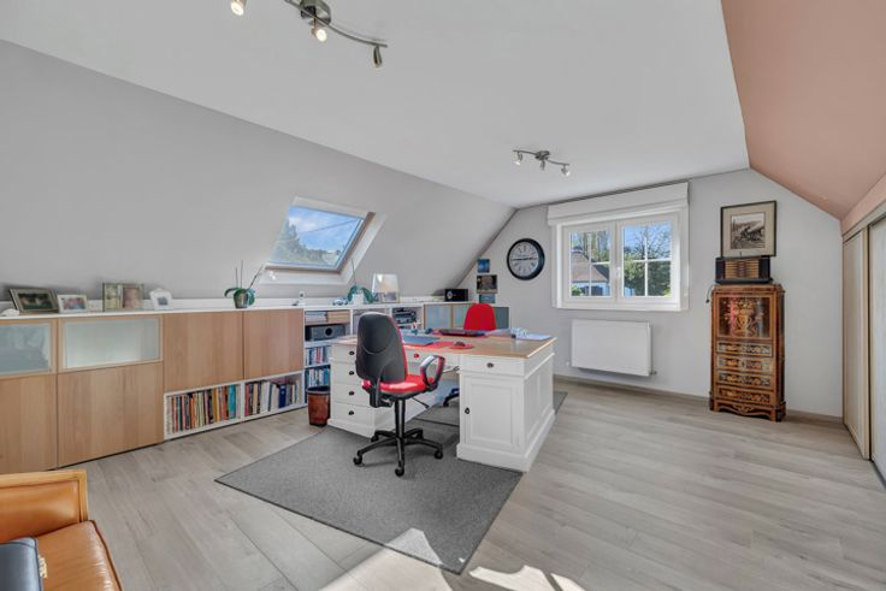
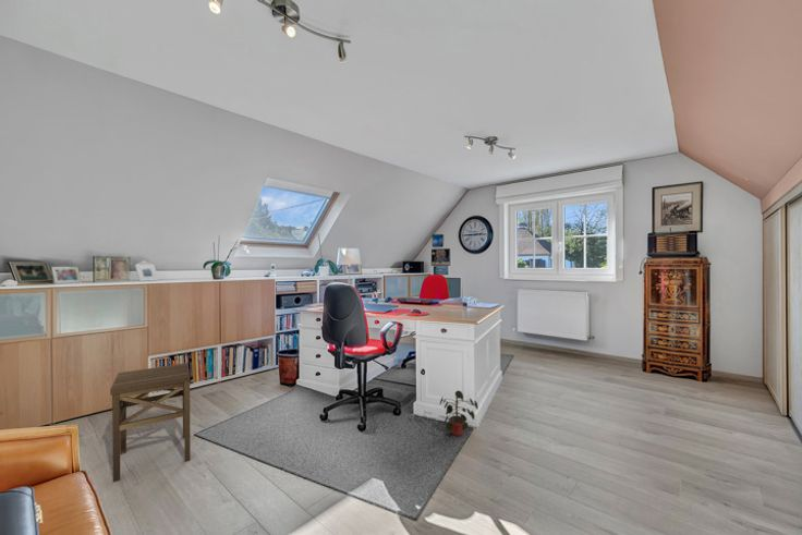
+ side table [109,362,192,483]
+ potted plant [439,390,479,437]
